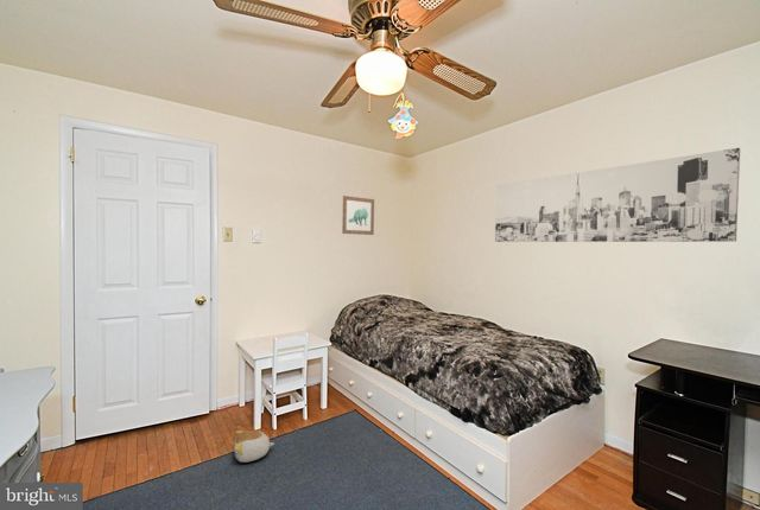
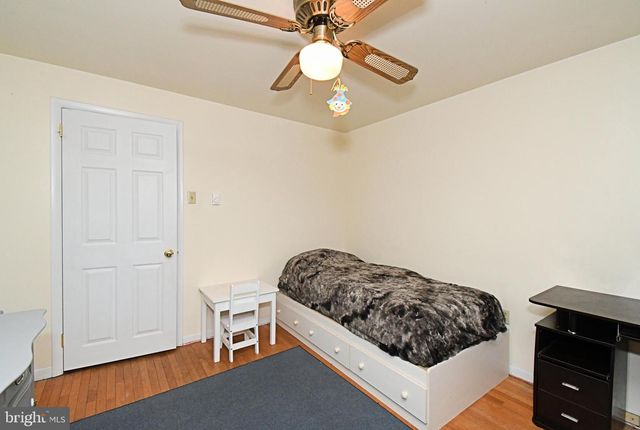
- plush toy [233,429,276,464]
- wall art [341,195,375,236]
- wall art [494,147,741,243]
